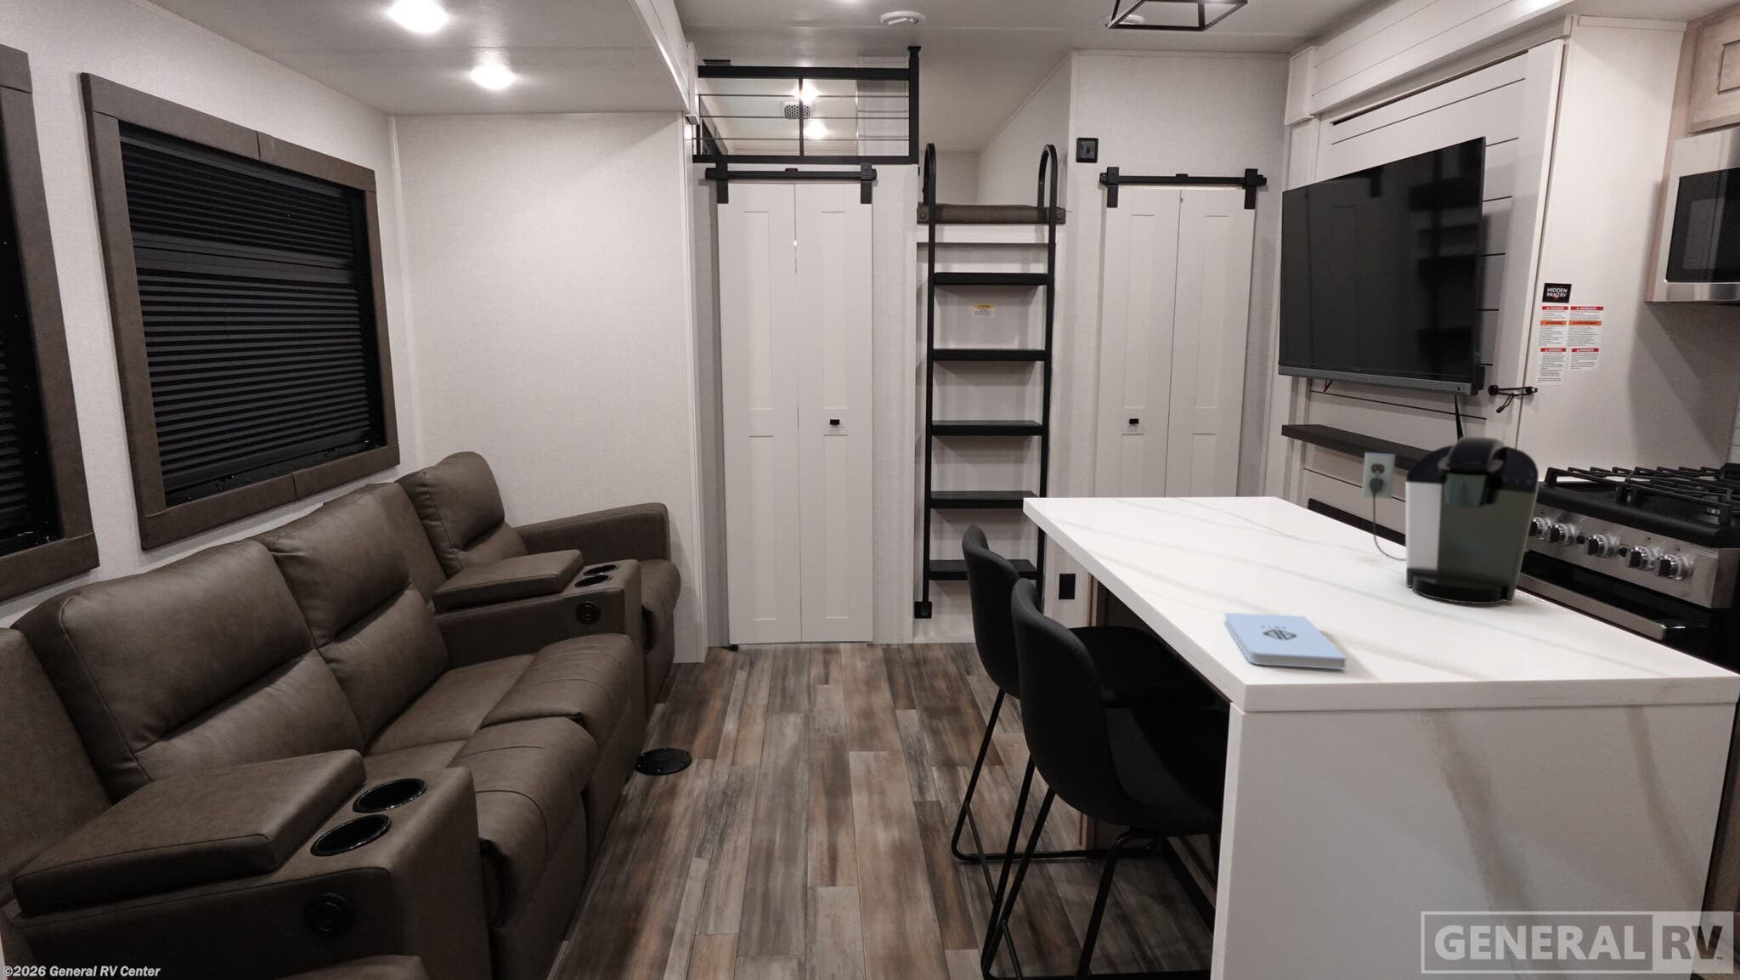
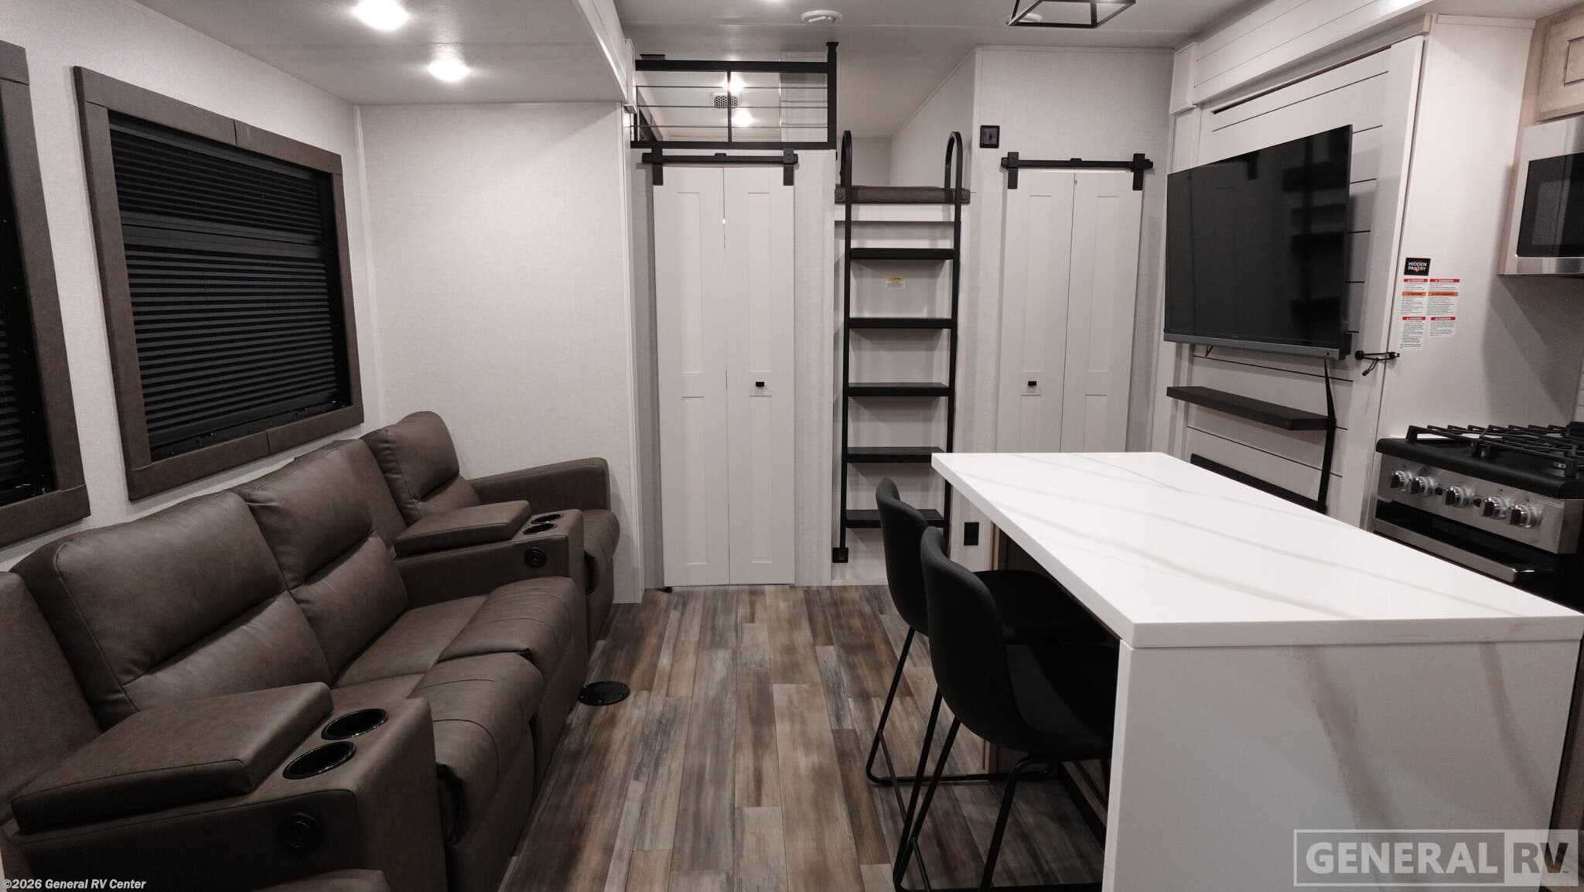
- notepad [1224,612,1348,670]
- coffee maker [1361,435,1539,605]
